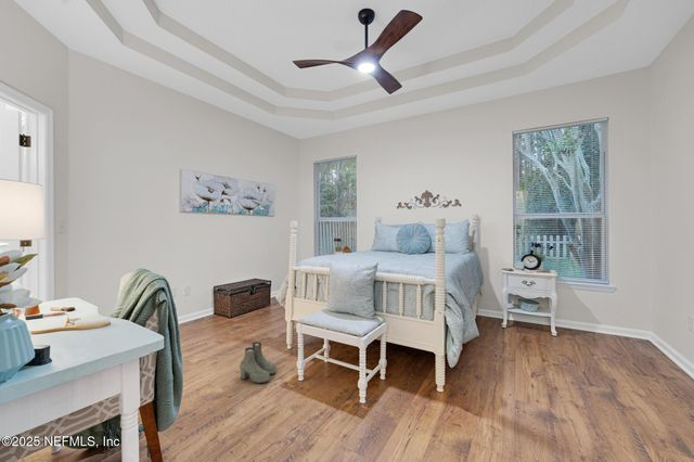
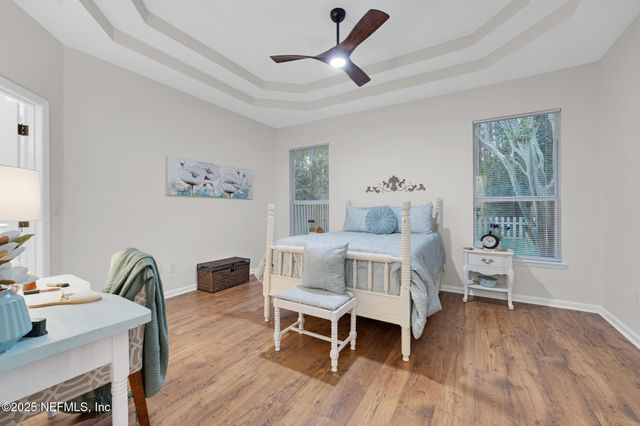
- boots [239,341,278,384]
